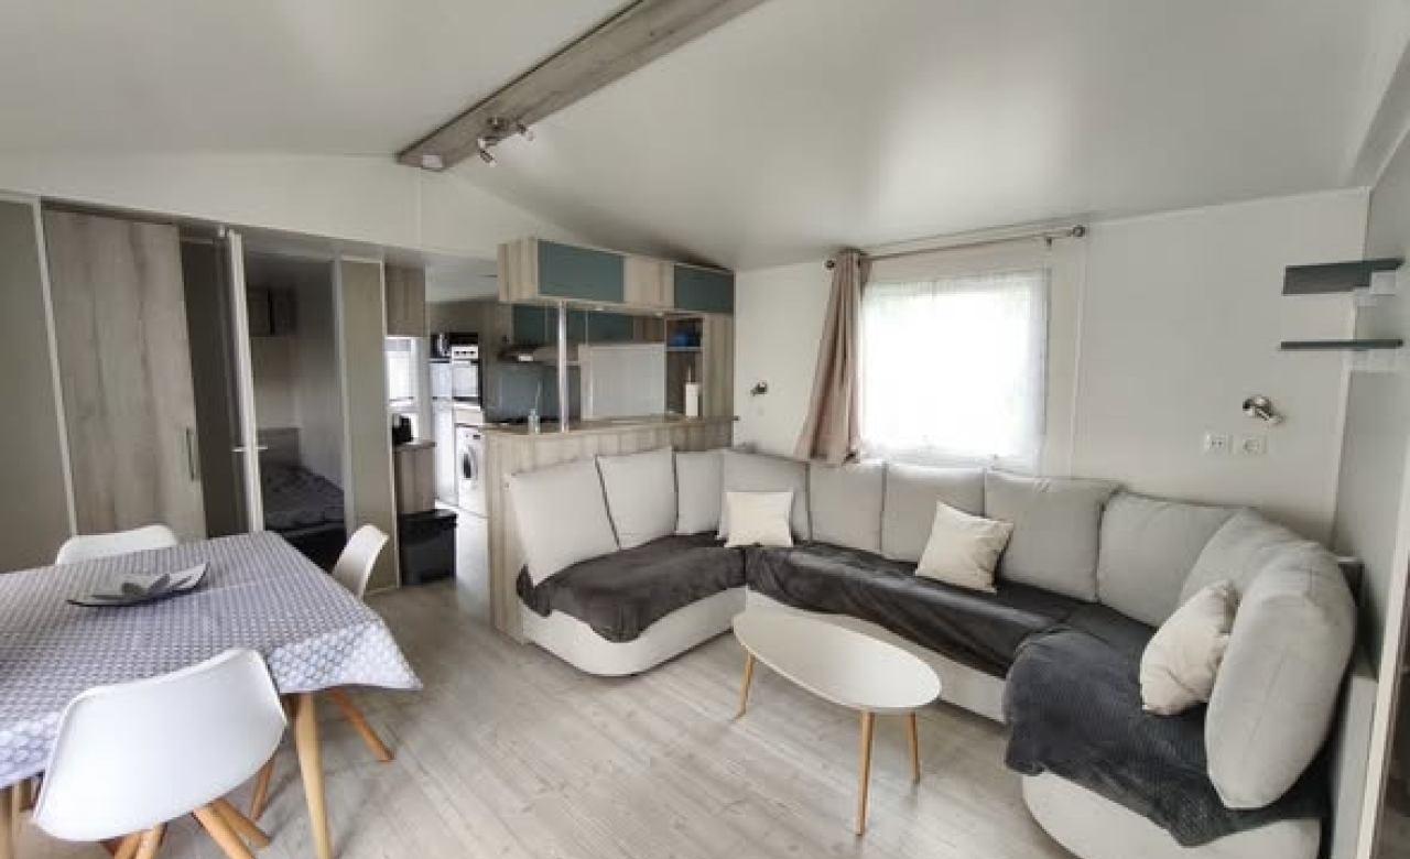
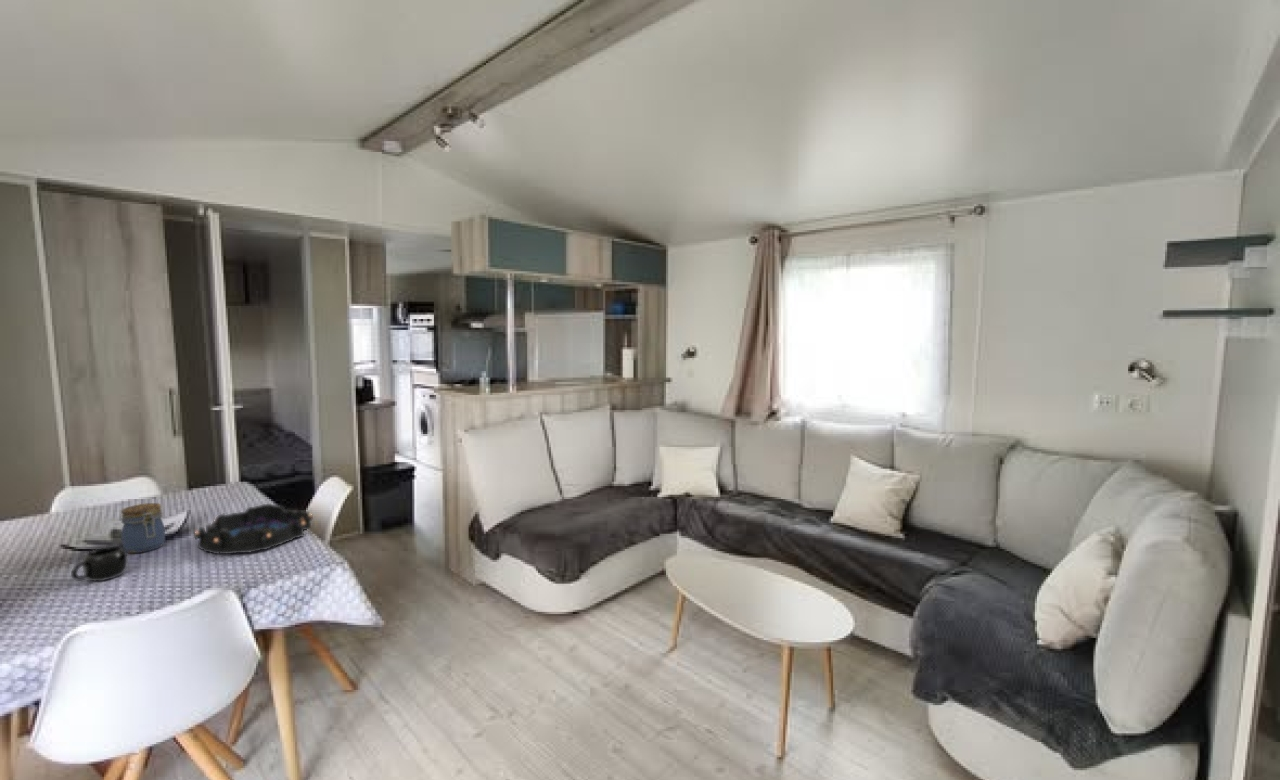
+ mug [70,545,129,582]
+ jar [120,502,166,554]
+ decorative bowl [193,503,314,555]
